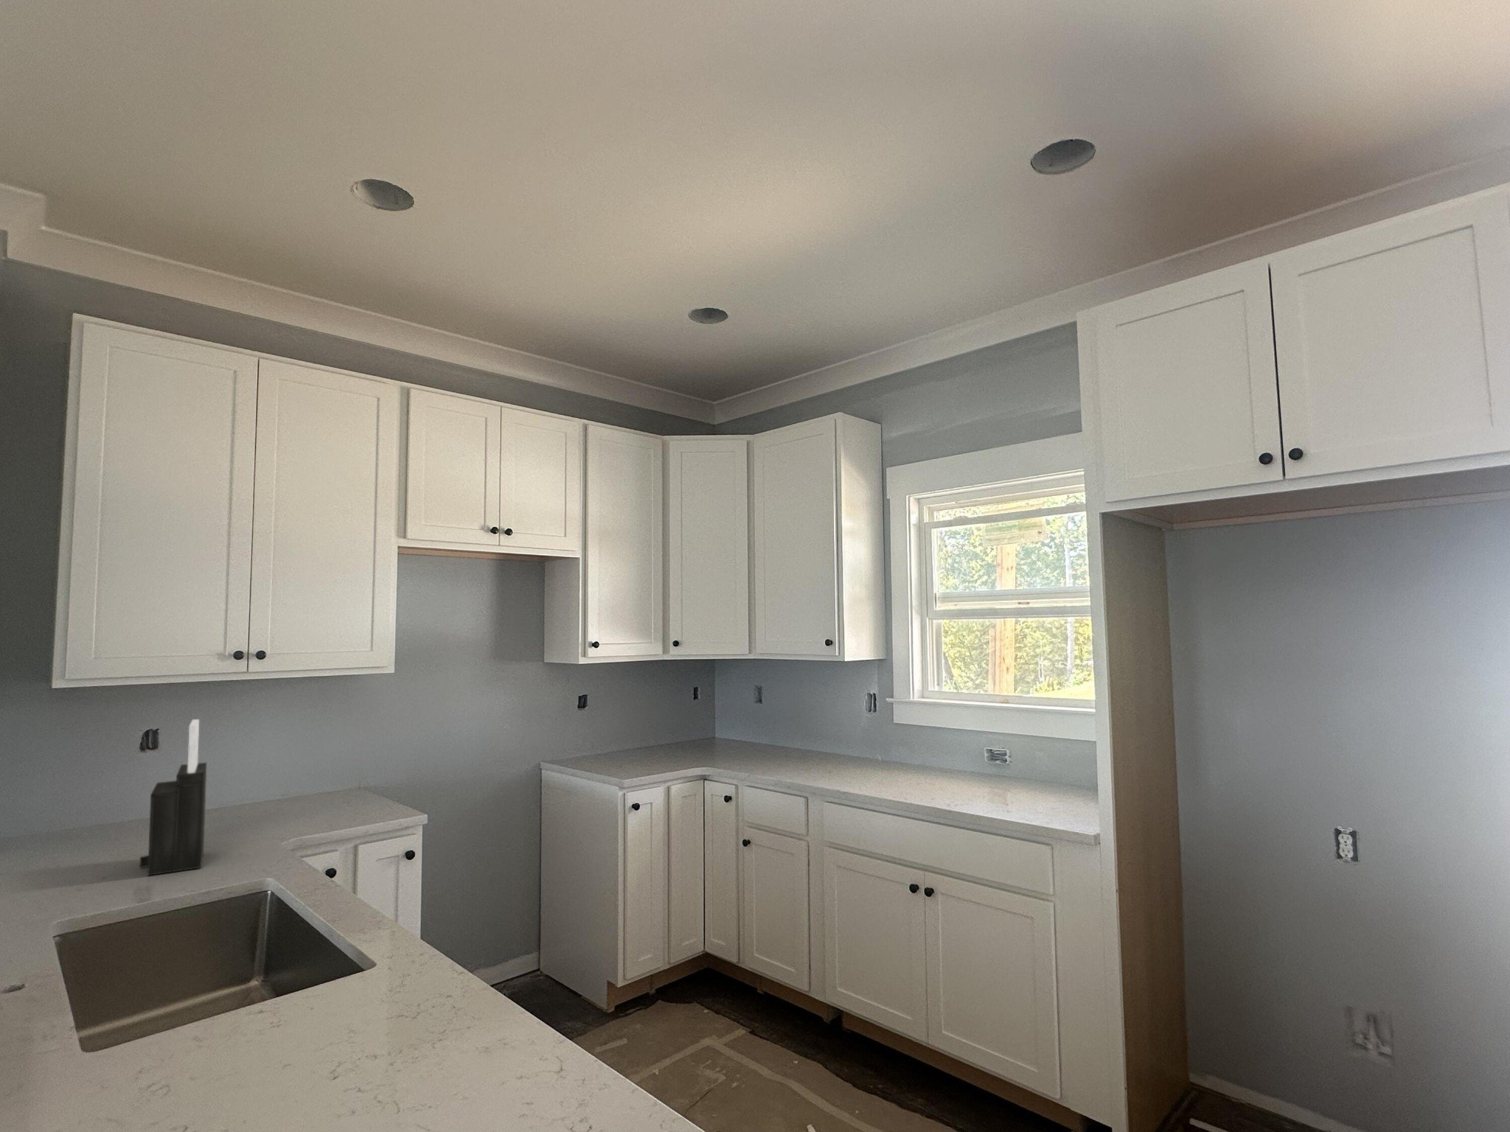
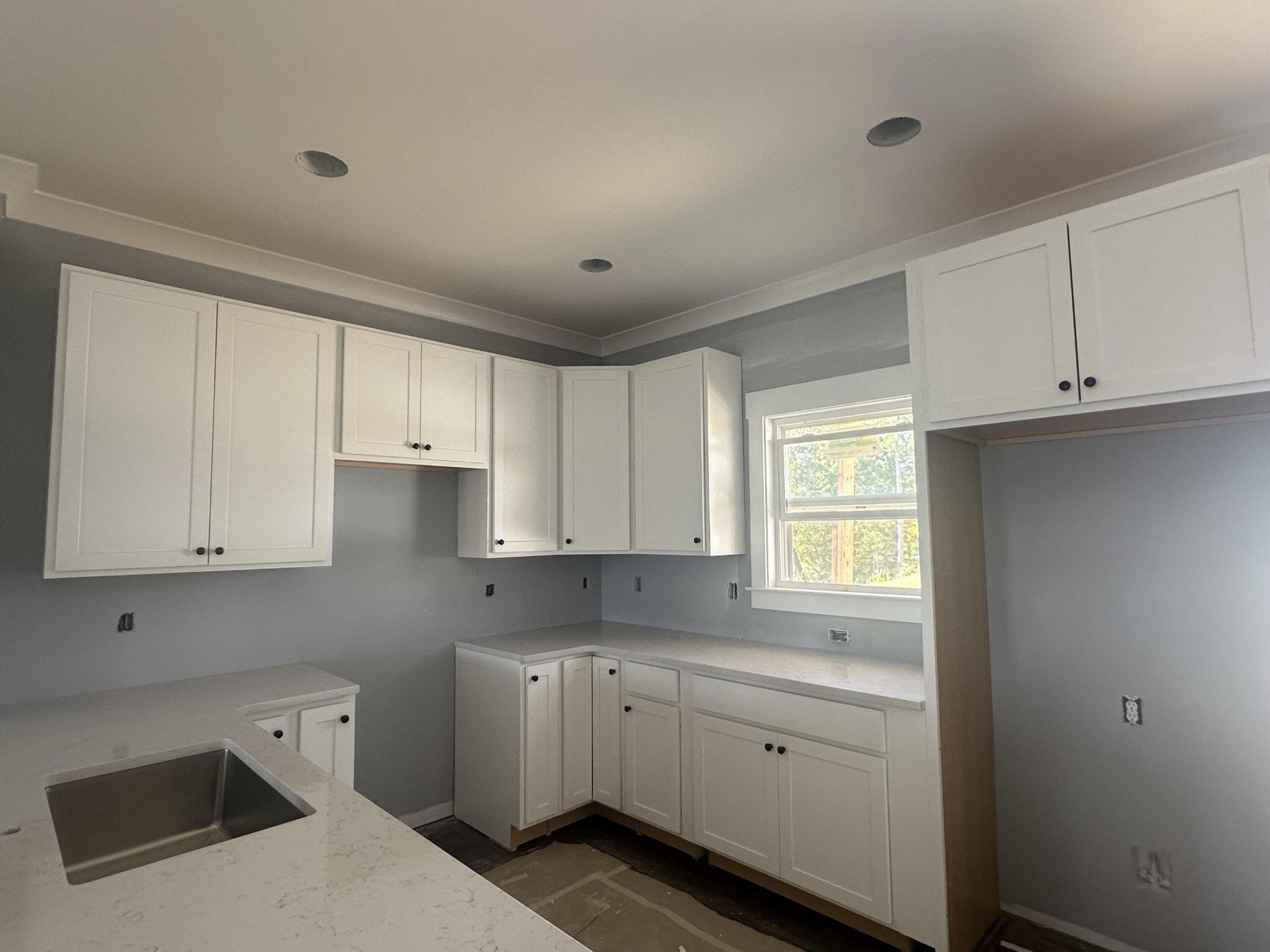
- knife block [139,718,207,878]
